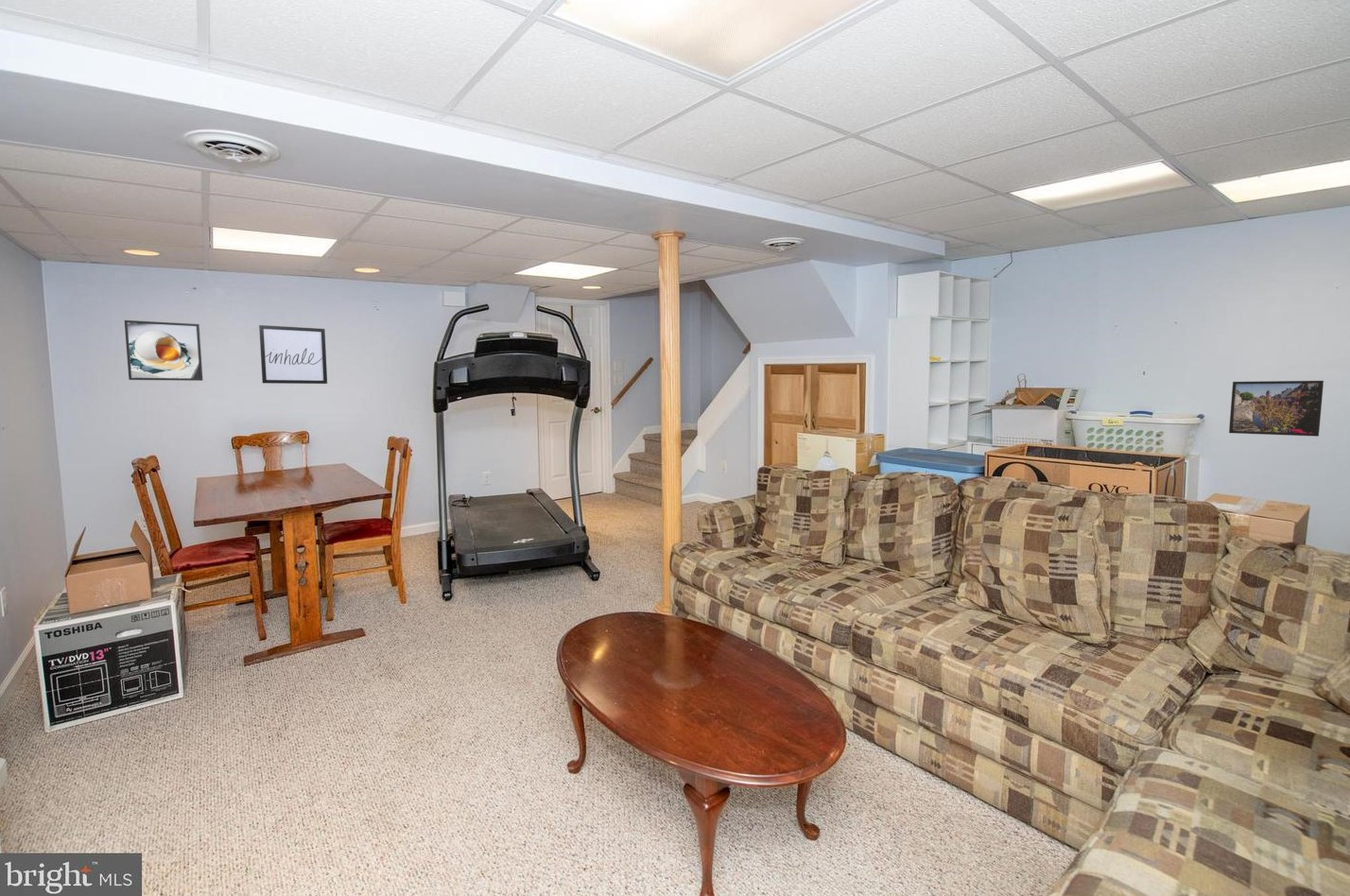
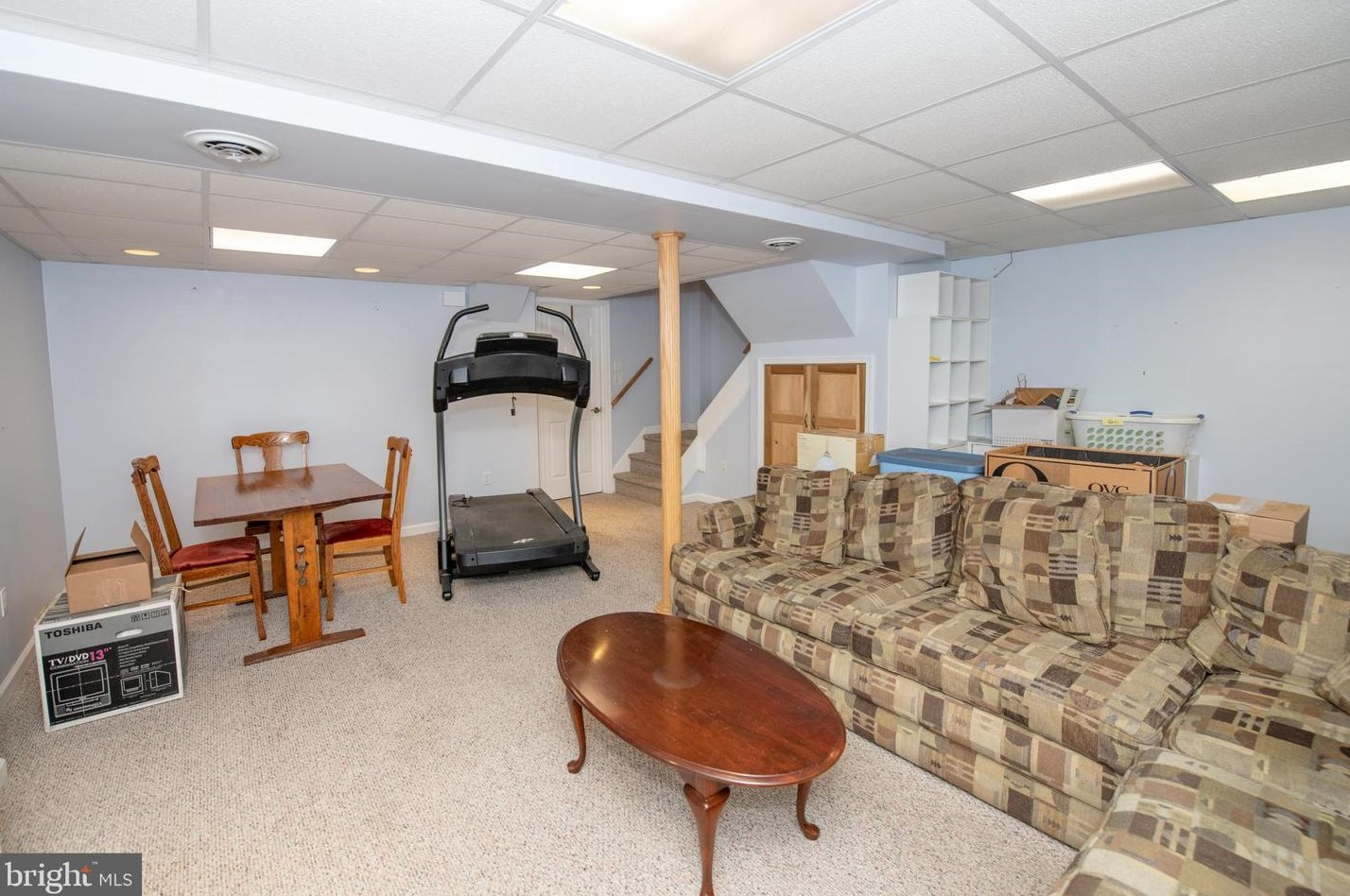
- wall art [258,324,328,385]
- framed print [124,319,203,382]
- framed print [1228,380,1324,438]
